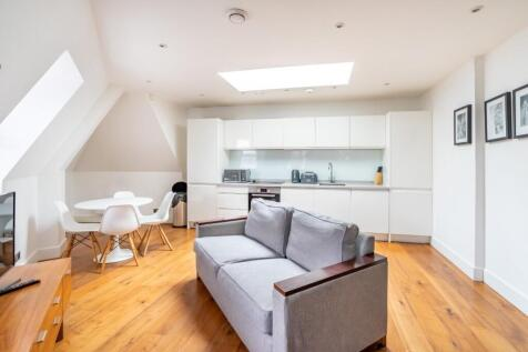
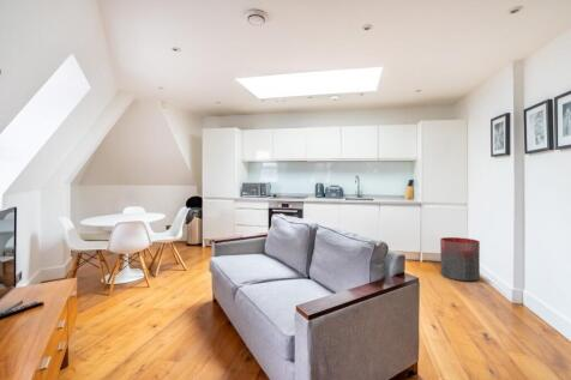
+ trash can [439,236,481,282]
